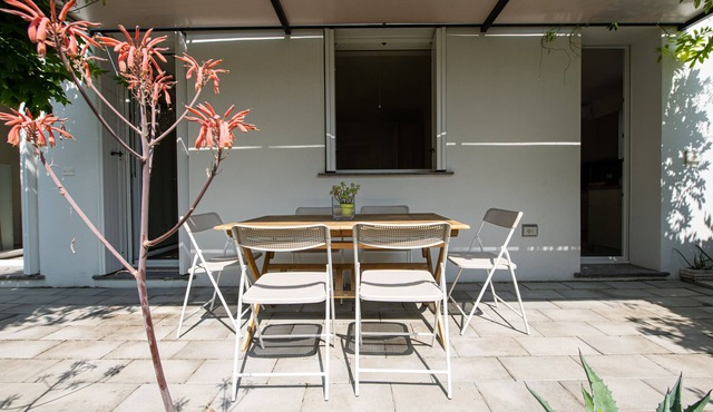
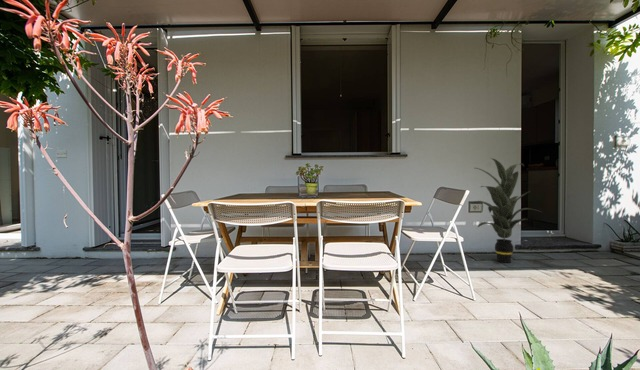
+ indoor plant [470,157,542,264]
